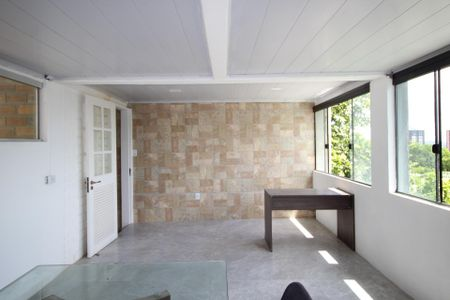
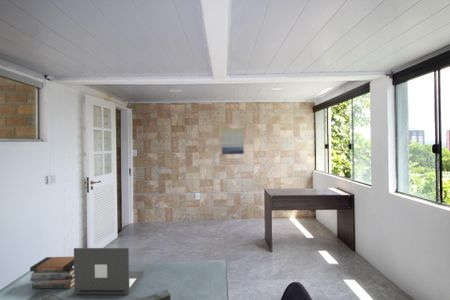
+ wall art [221,127,245,155]
+ book stack [29,256,75,289]
+ laptop [73,247,145,295]
